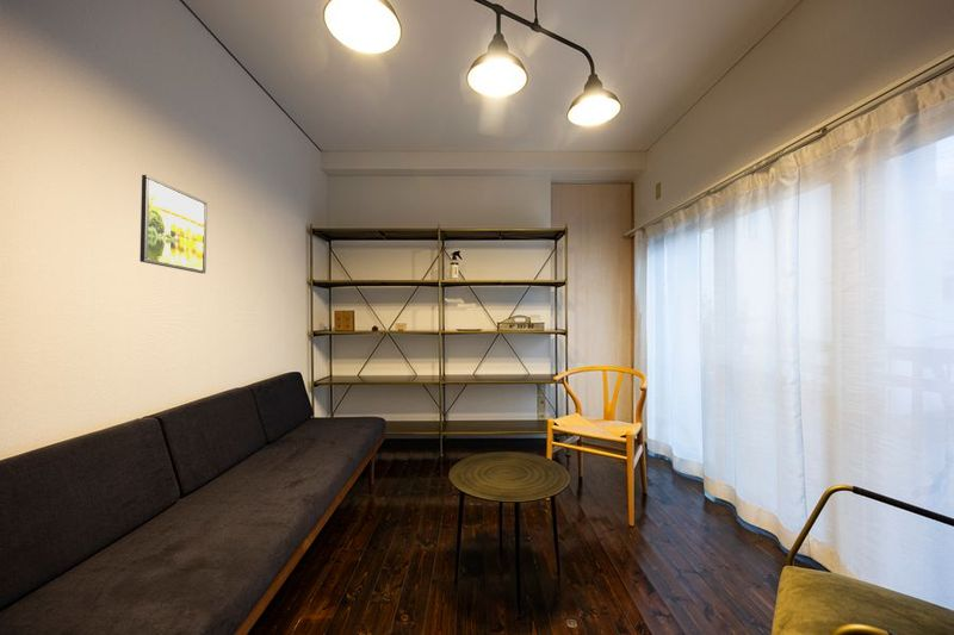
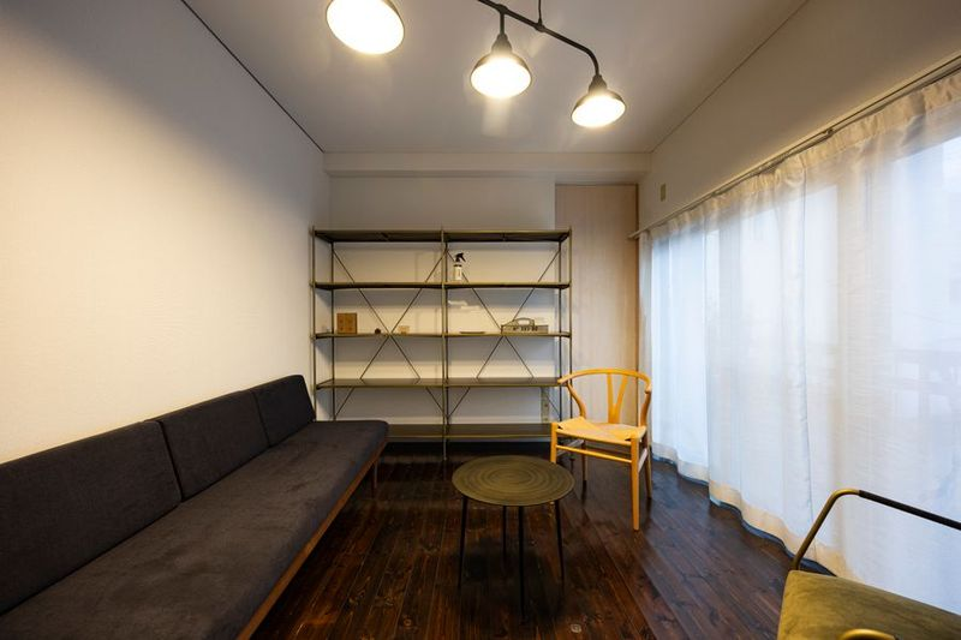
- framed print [138,174,209,274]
